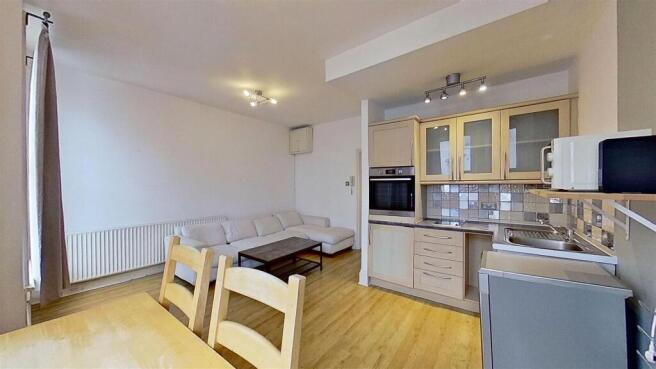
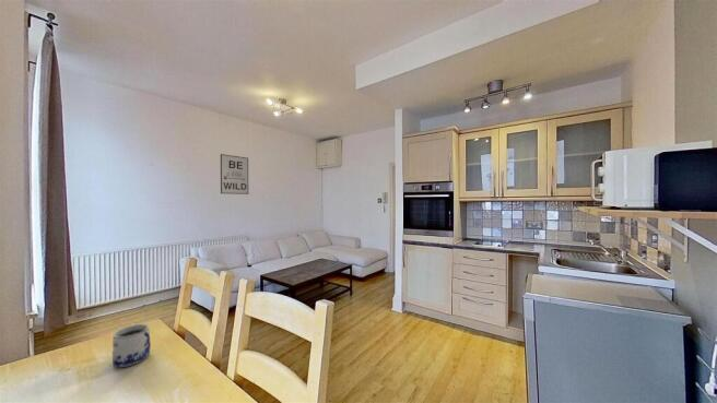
+ wall art [220,153,249,195]
+ mug [111,322,152,368]
